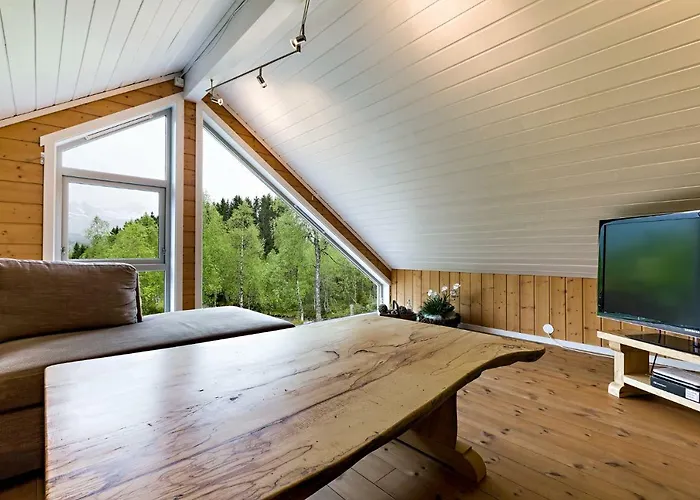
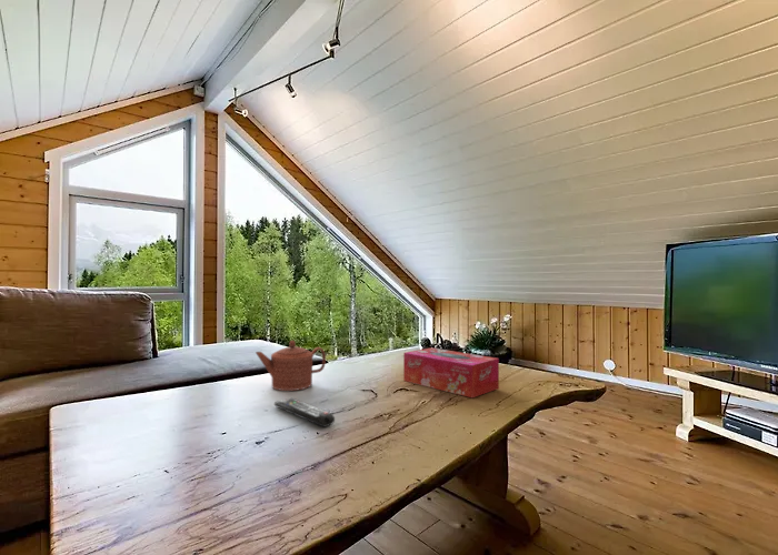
+ remote control [273,397,336,428]
+ tissue box [402,346,500,398]
+ teapot [255,340,327,392]
